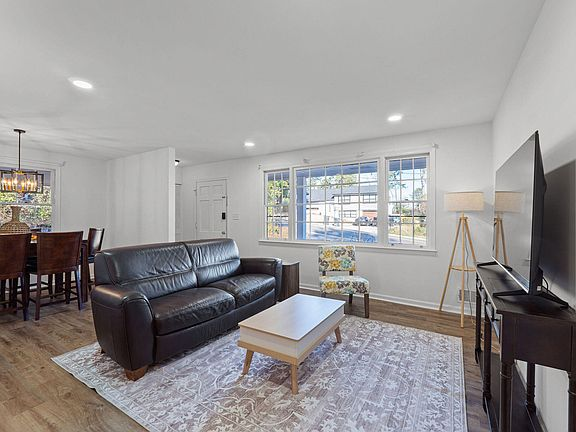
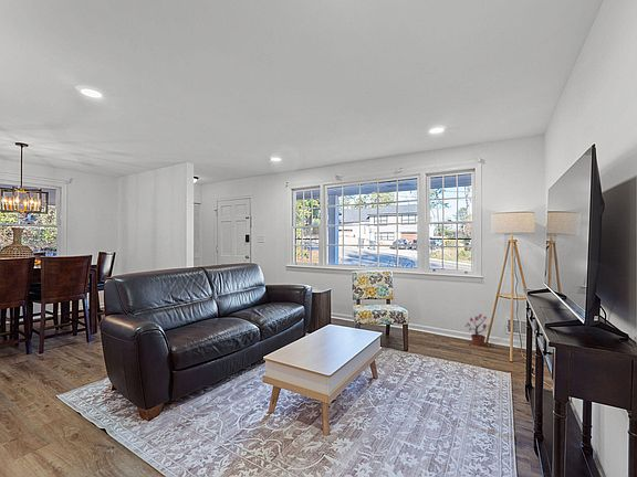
+ potted plant [464,312,493,347]
